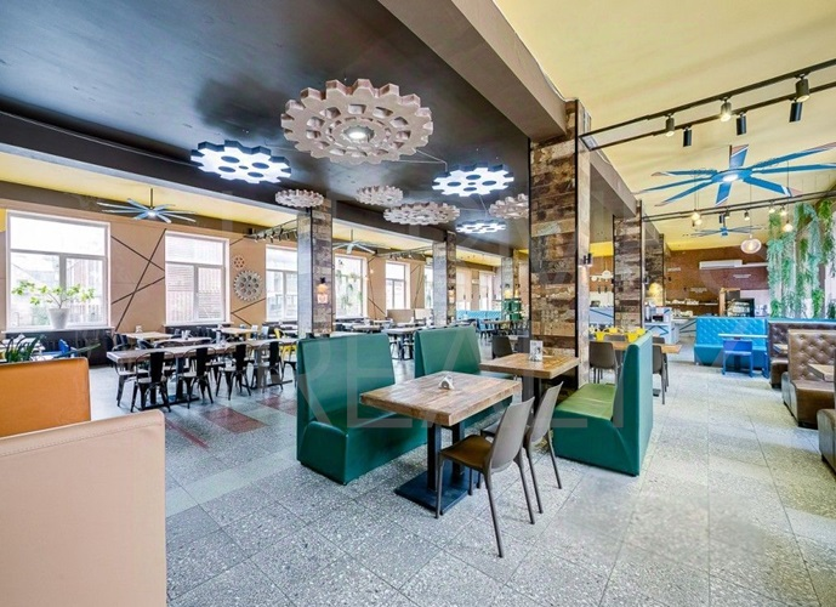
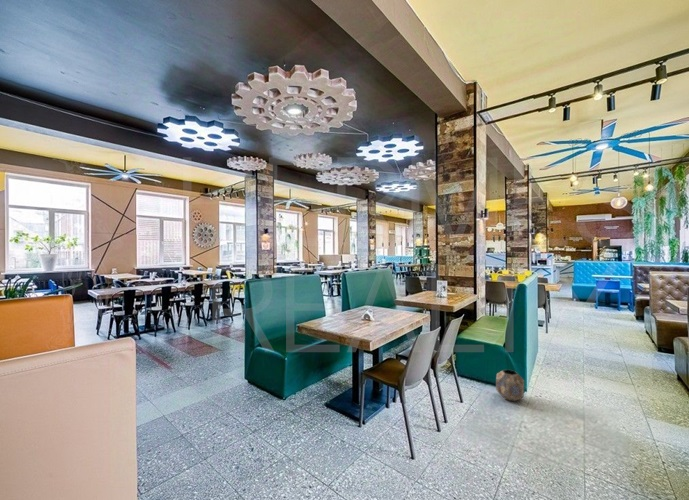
+ planter [495,369,525,402]
